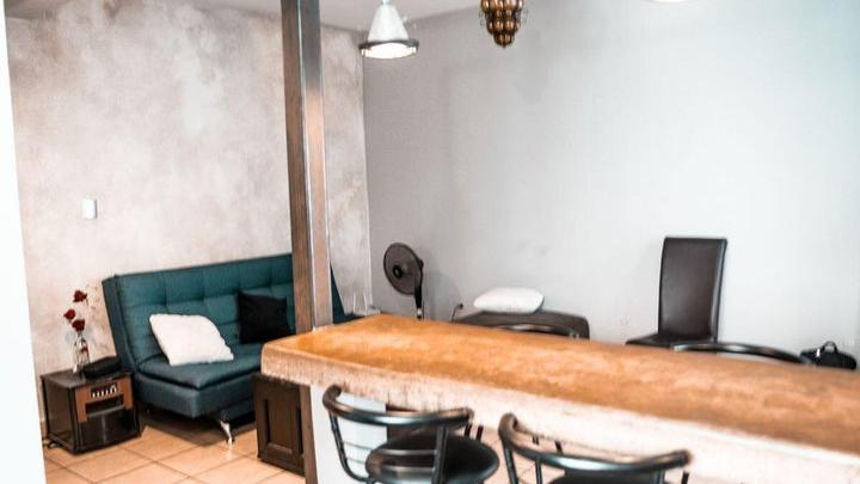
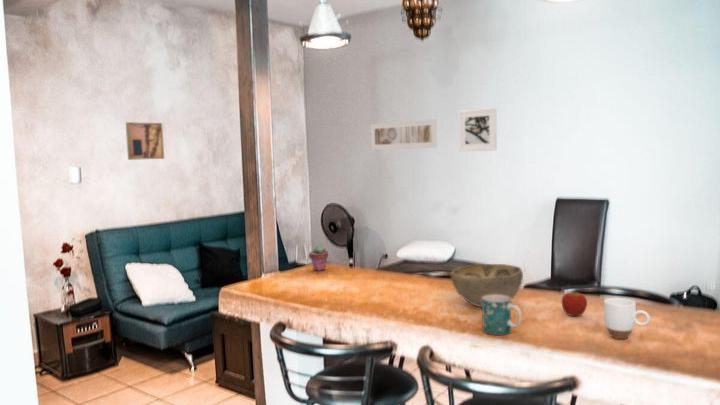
+ mug [603,297,651,340]
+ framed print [458,107,498,152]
+ decorative bowl [450,263,524,308]
+ mug [481,295,523,336]
+ wall art [125,121,165,161]
+ potted succulent [308,244,329,272]
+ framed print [370,118,438,151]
+ apple [561,292,588,317]
